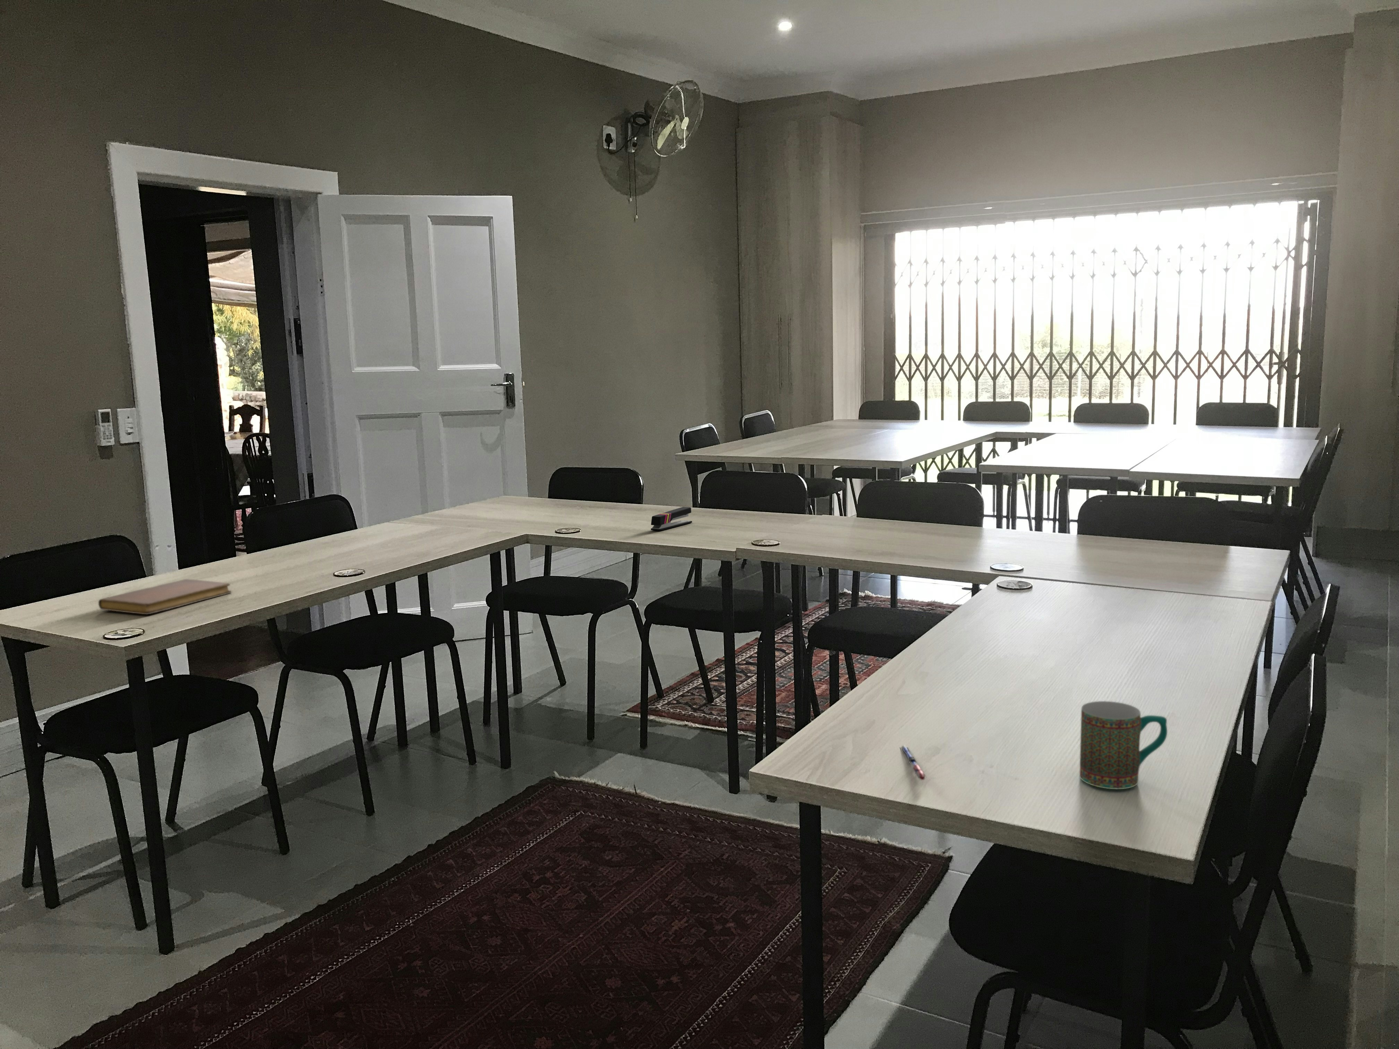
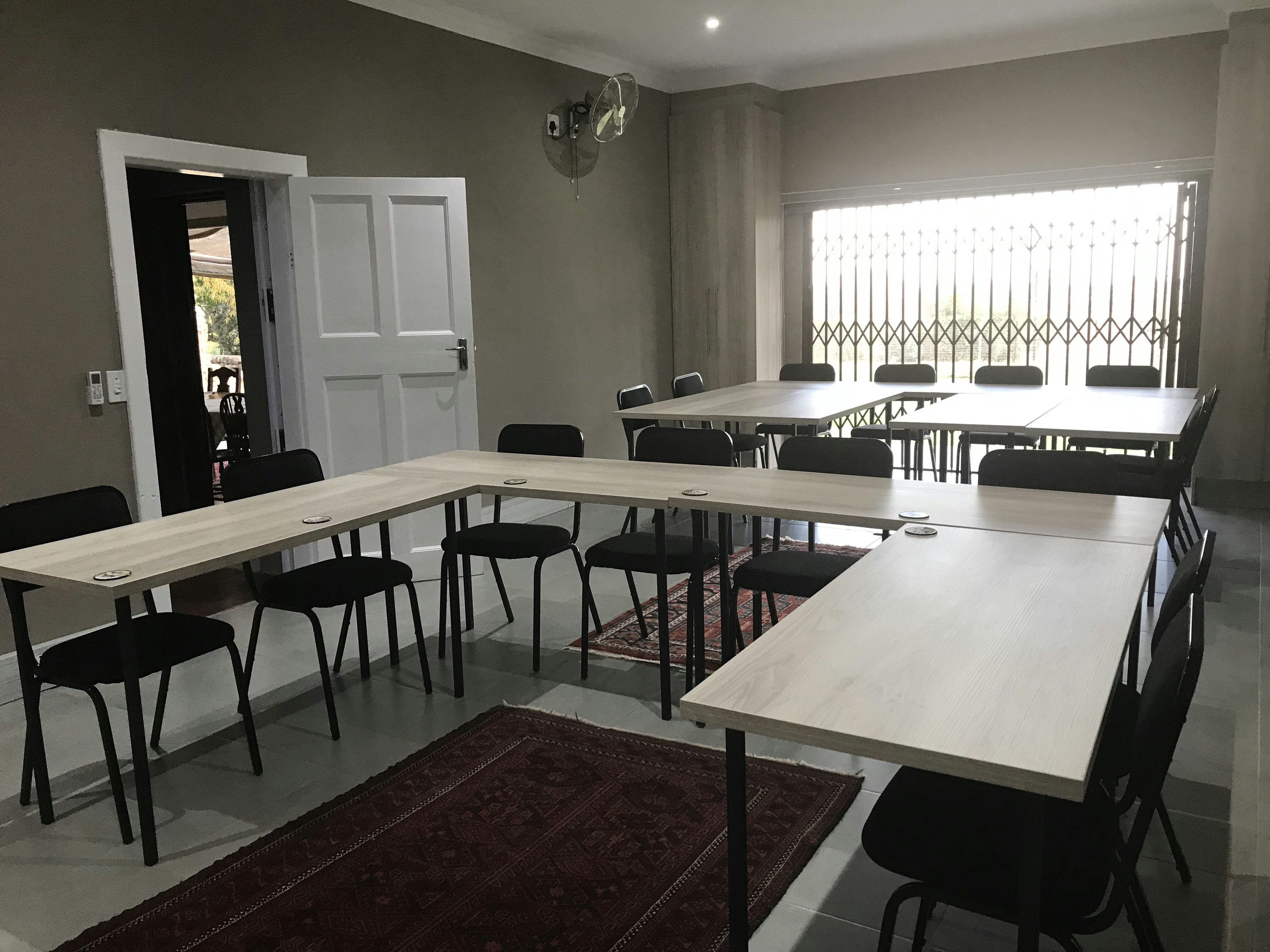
- pen [899,745,928,780]
- mug [1080,701,1168,790]
- stapler [651,507,693,531]
- notebook [98,578,231,615]
